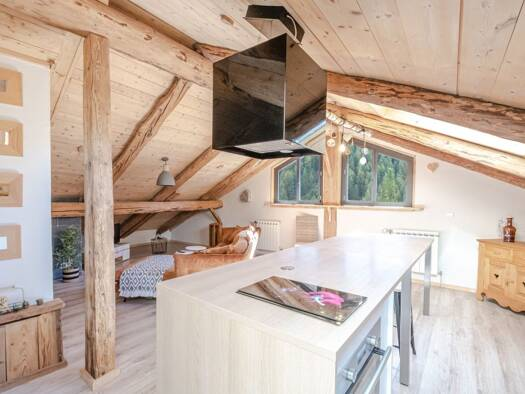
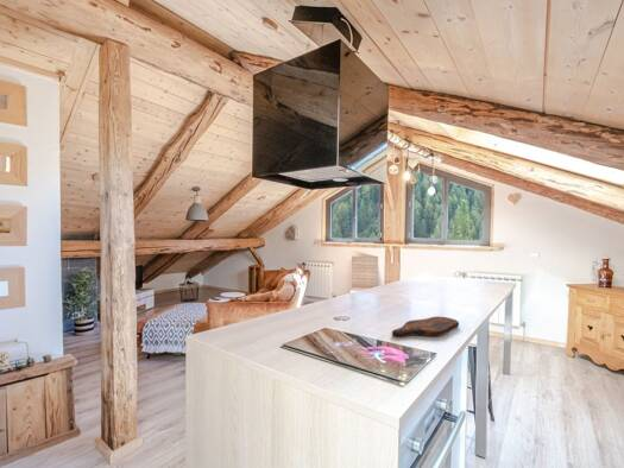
+ cutting board [391,316,460,339]
